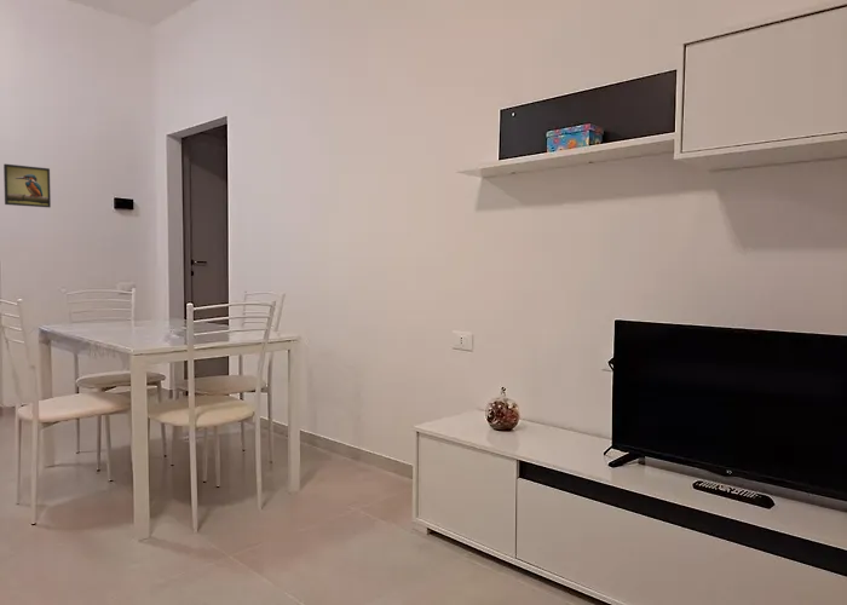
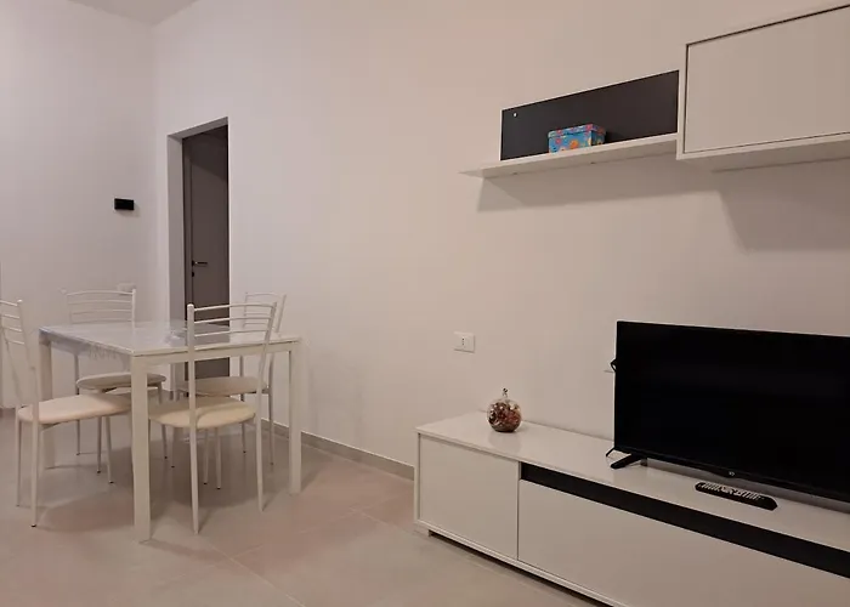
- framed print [2,163,52,208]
